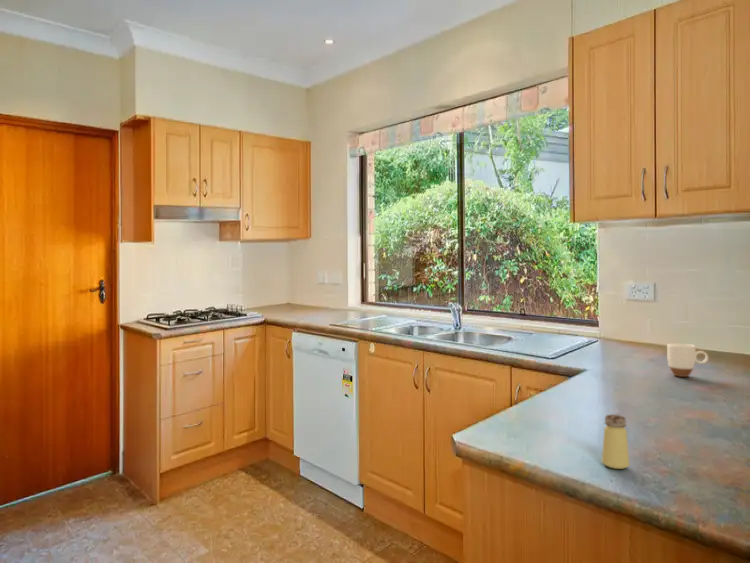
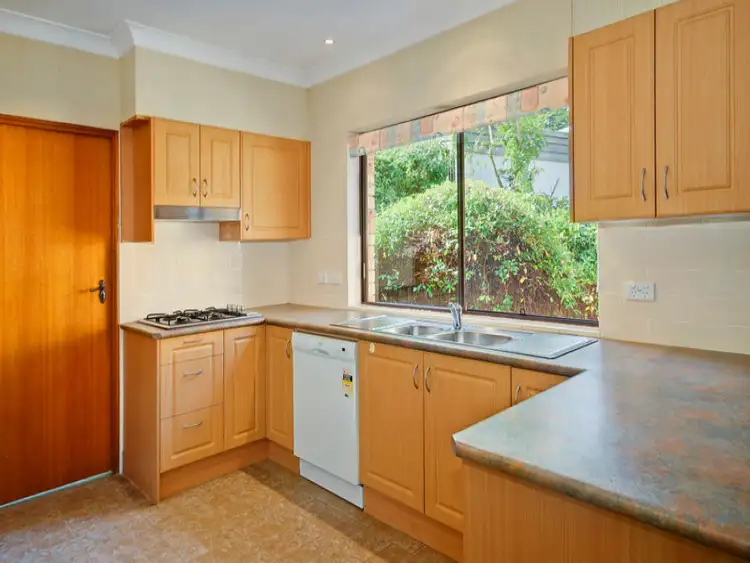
- saltshaker [601,413,631,470]
- mug [666,342,709,378]
